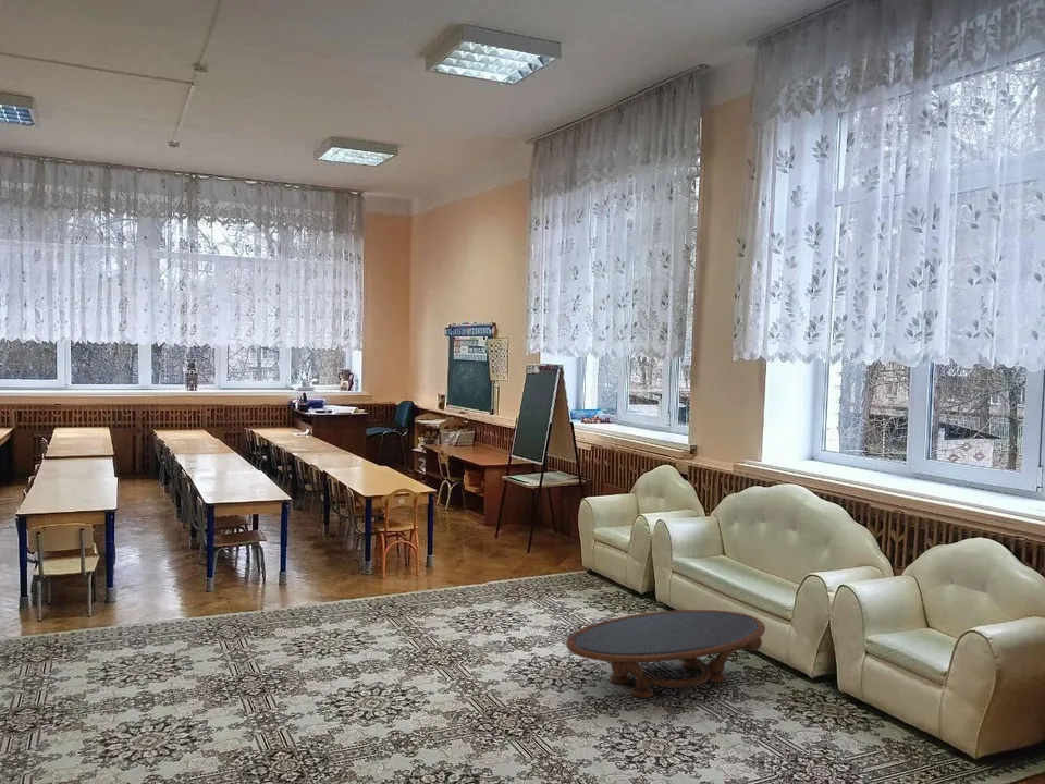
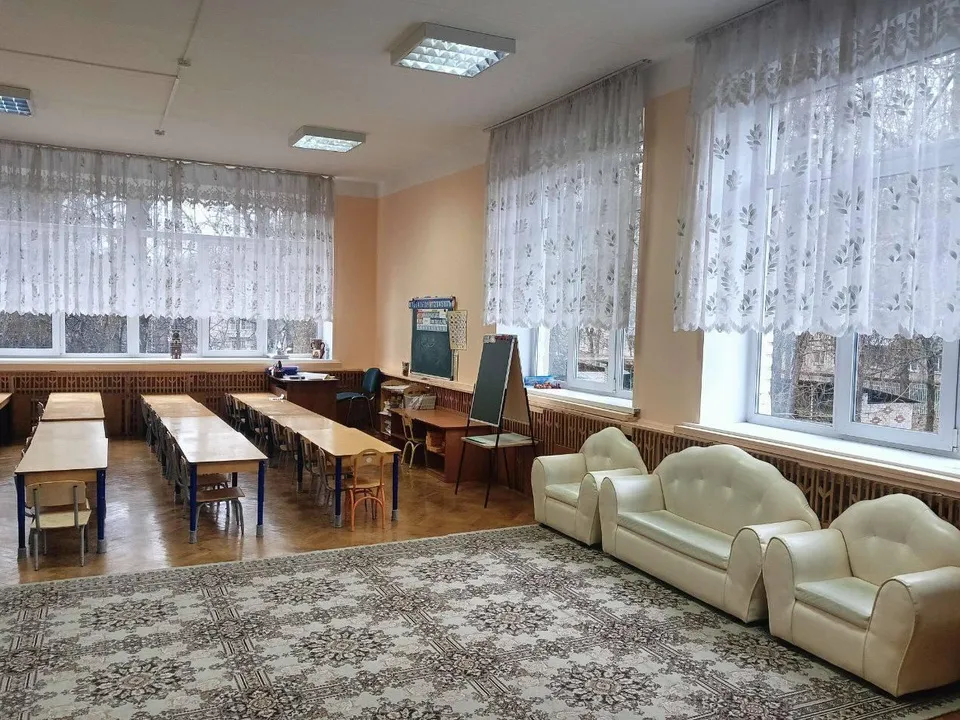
- coffee table [565,609,766,699]
